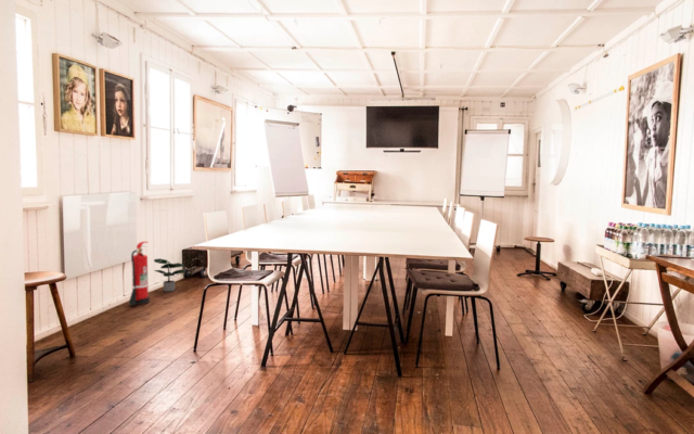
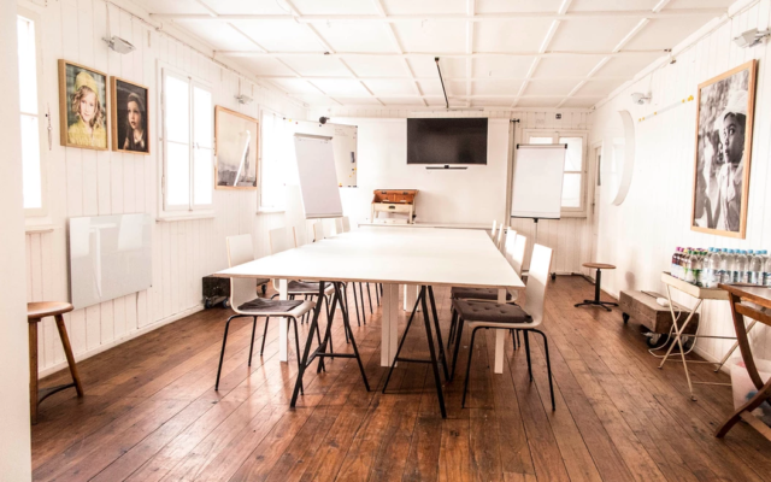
- fire extinguisher [127,241,151,306]
- potted plant [153,257,187,293]
